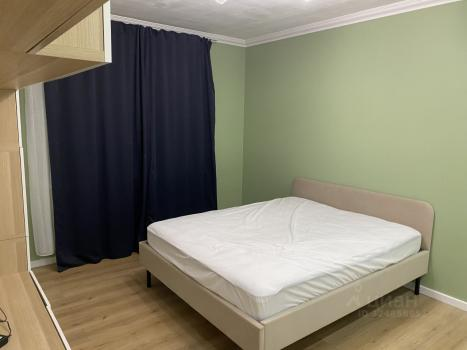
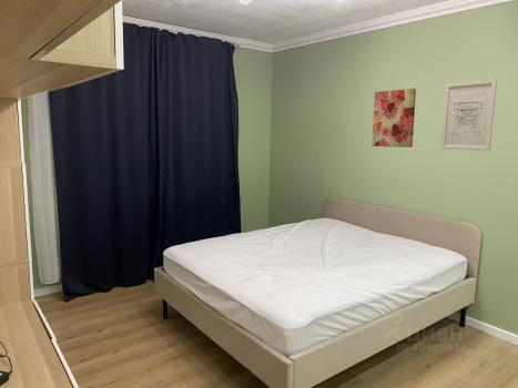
+ wall art [439,78,498,152]
+ wall art [370,88,417,149]
